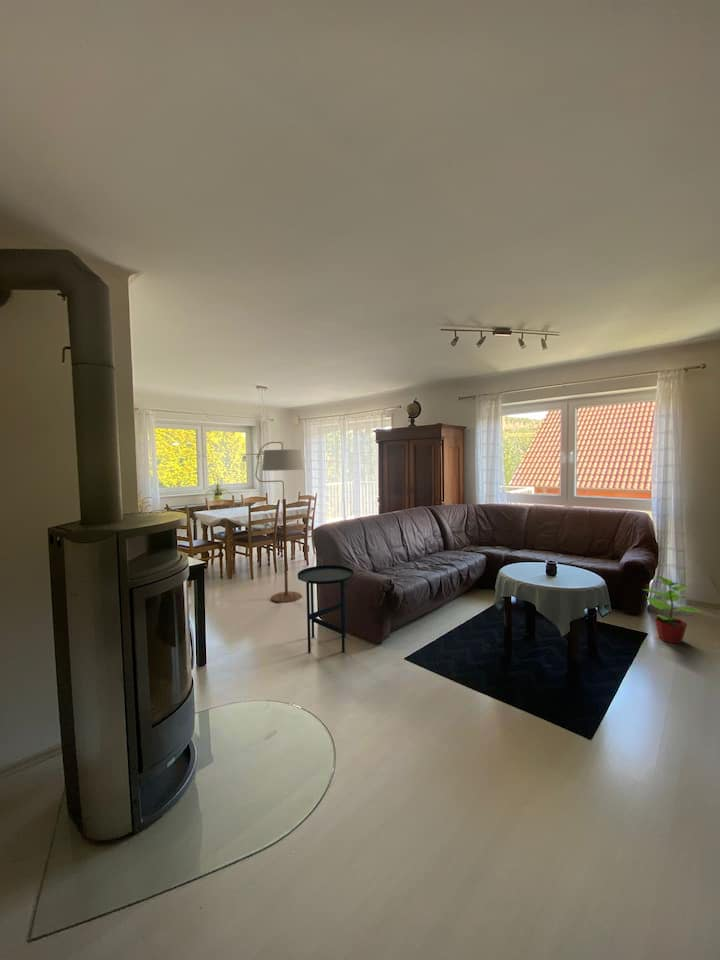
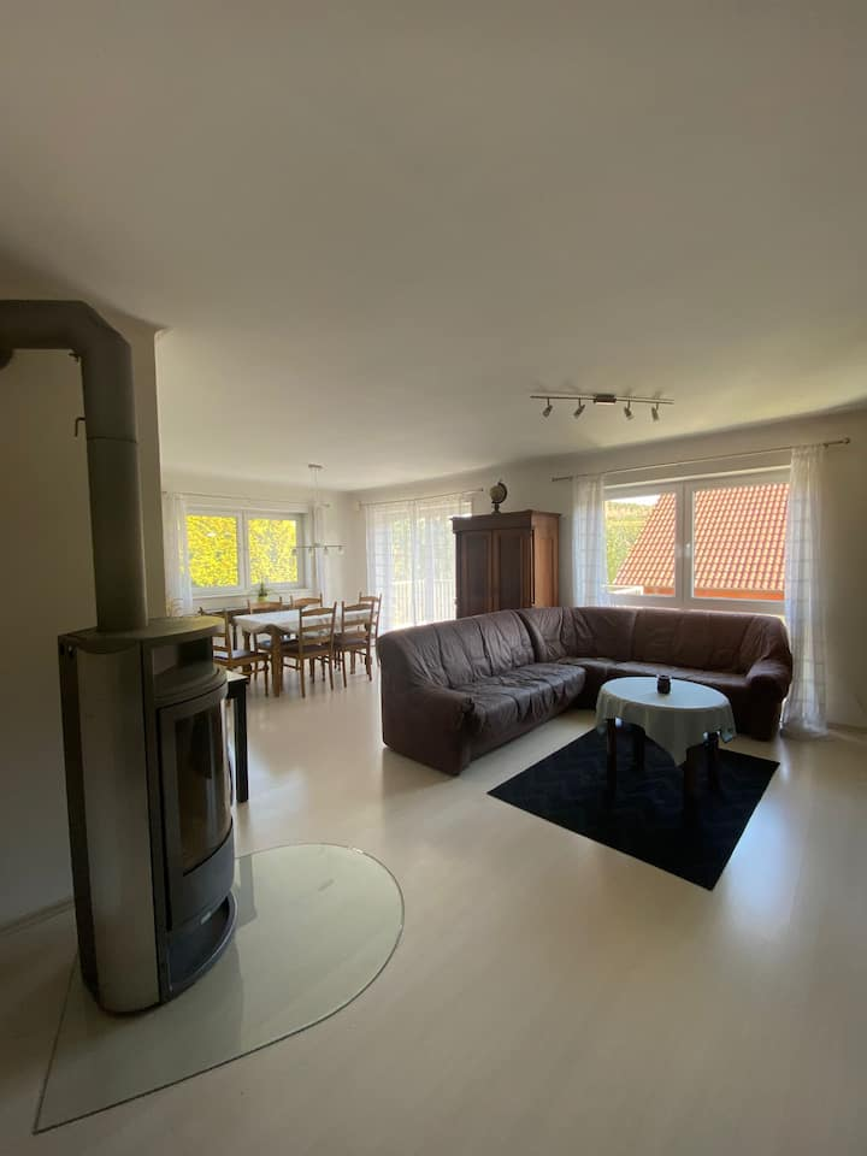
- potted plant [641,574,708,644]
- side table [297,564,355,654]
- floor lamp [255,441,305,604]
